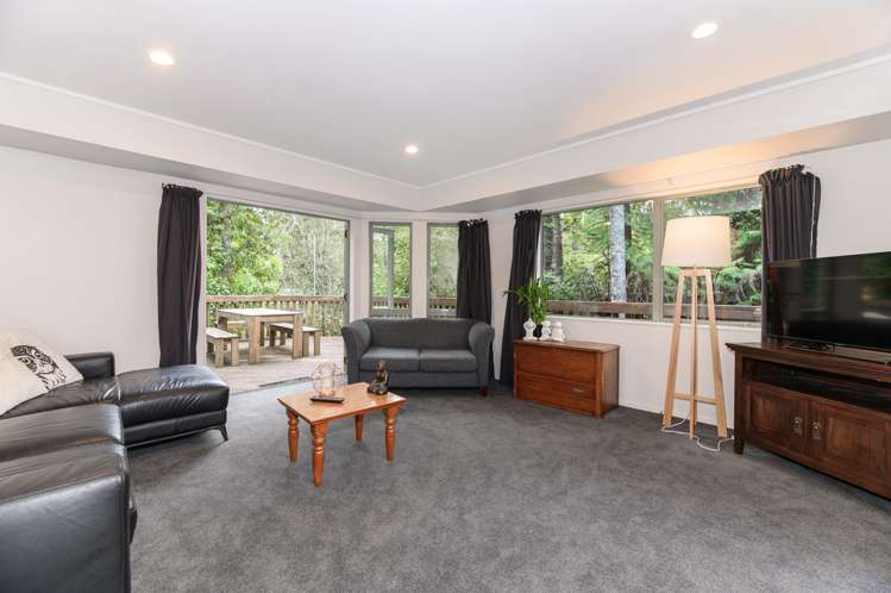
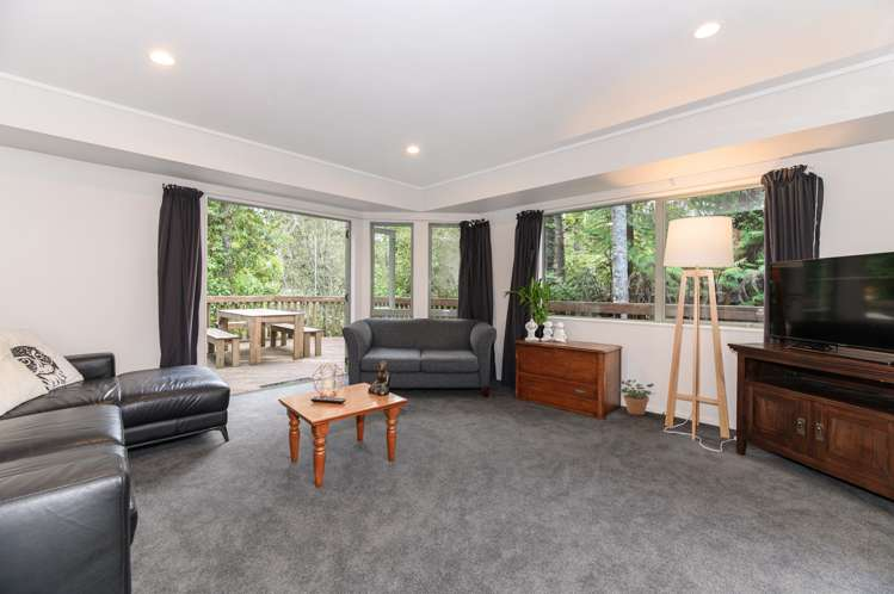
+ potted plant [617,378,660,416]
